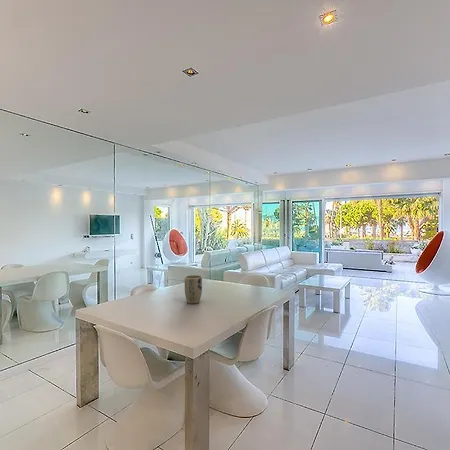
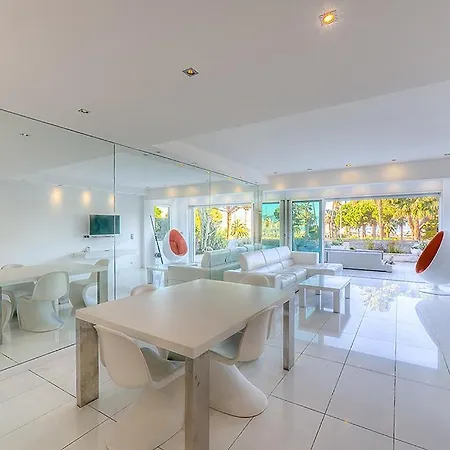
- plant pot [184,274,203,305]
